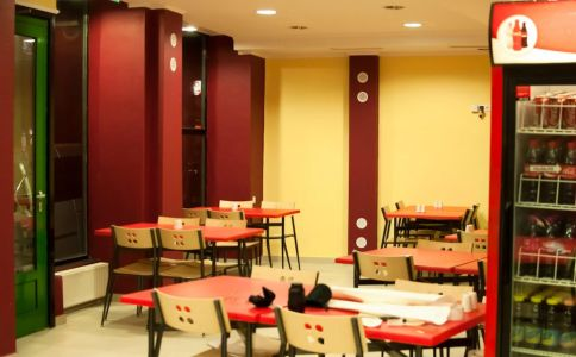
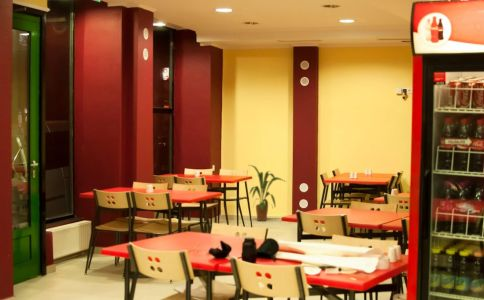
+ house plant [248,164,287,222]
